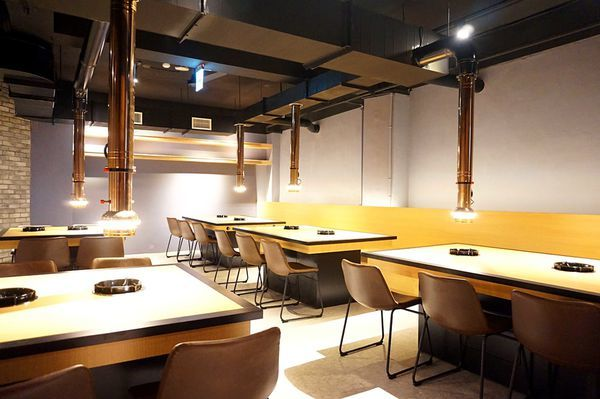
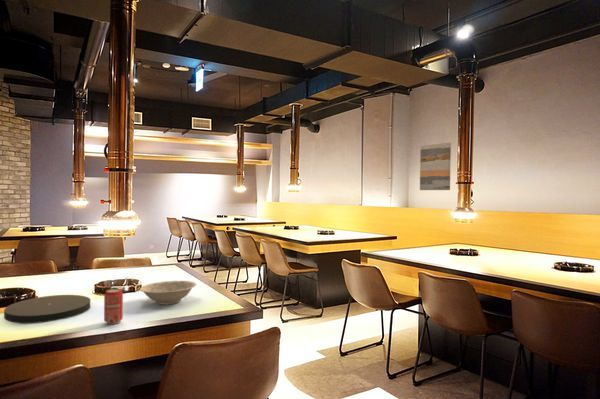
+ beverage can [103,288,124,325]
+ wall art [419,142,452,191]
+ plate [3,294,92,324]
+ bowl [138,280,197,306]
